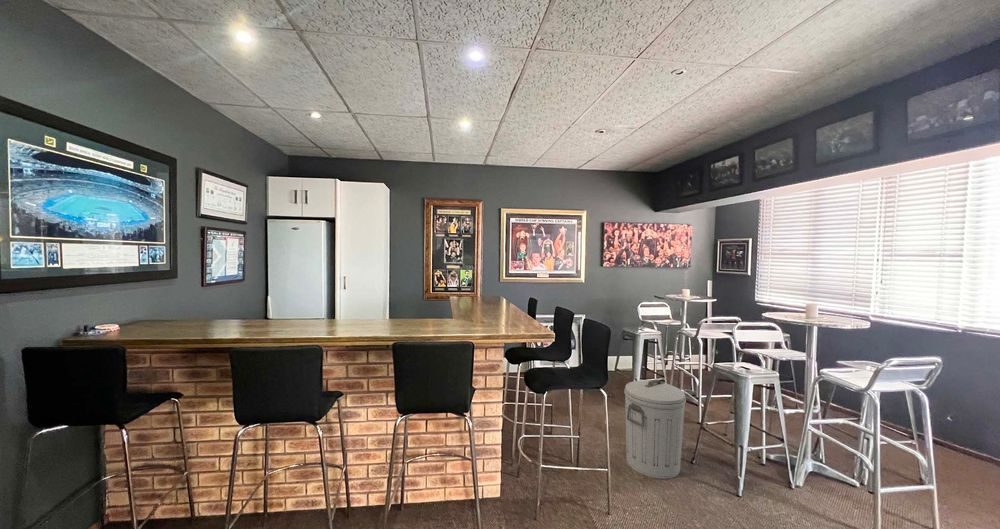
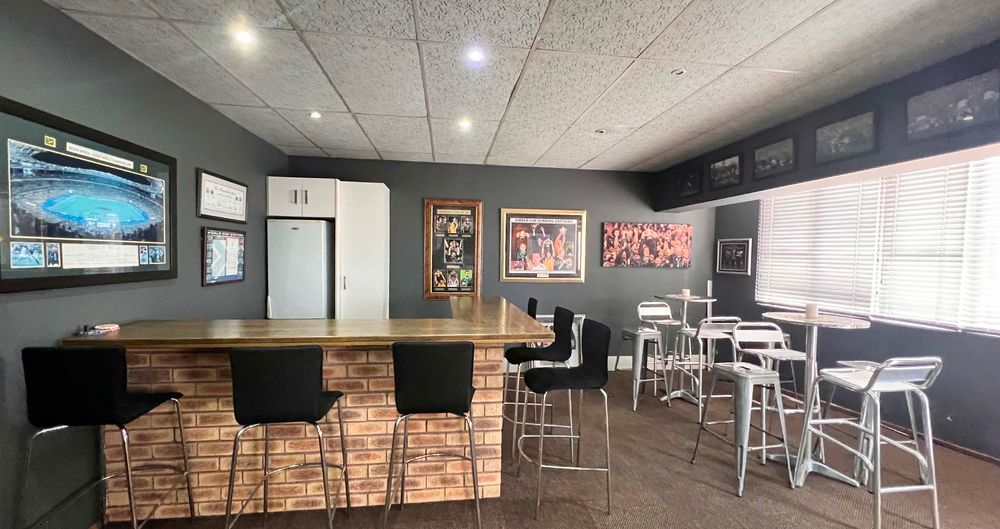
- trash can [623,379,687,480]
